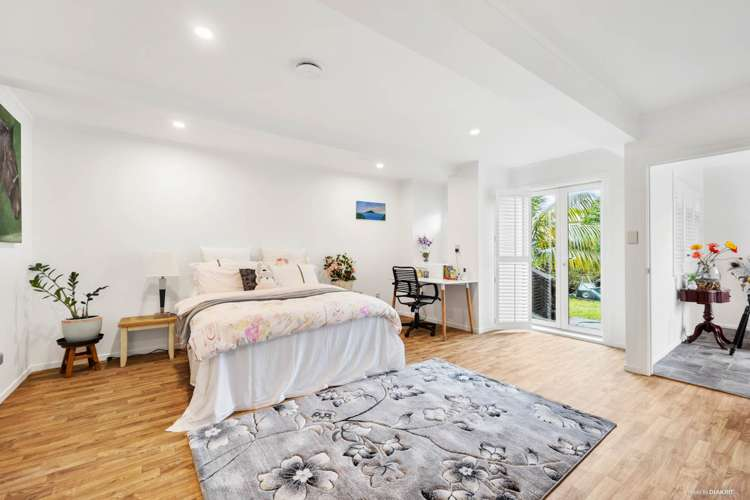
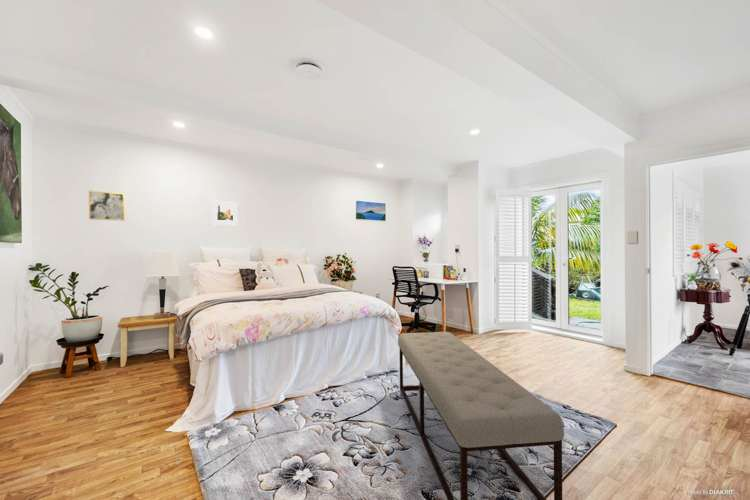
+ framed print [211,199,239,226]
+ wall art [88,190,126,222]
+ bench [397,331,565,500]
